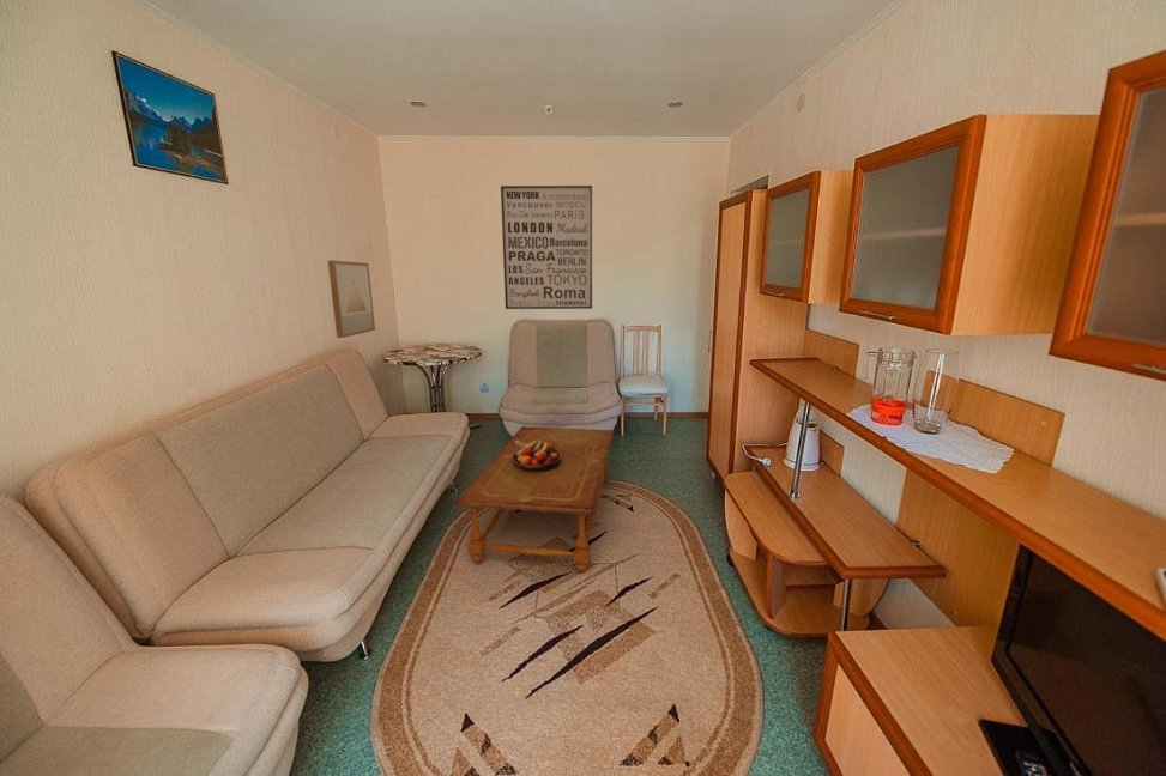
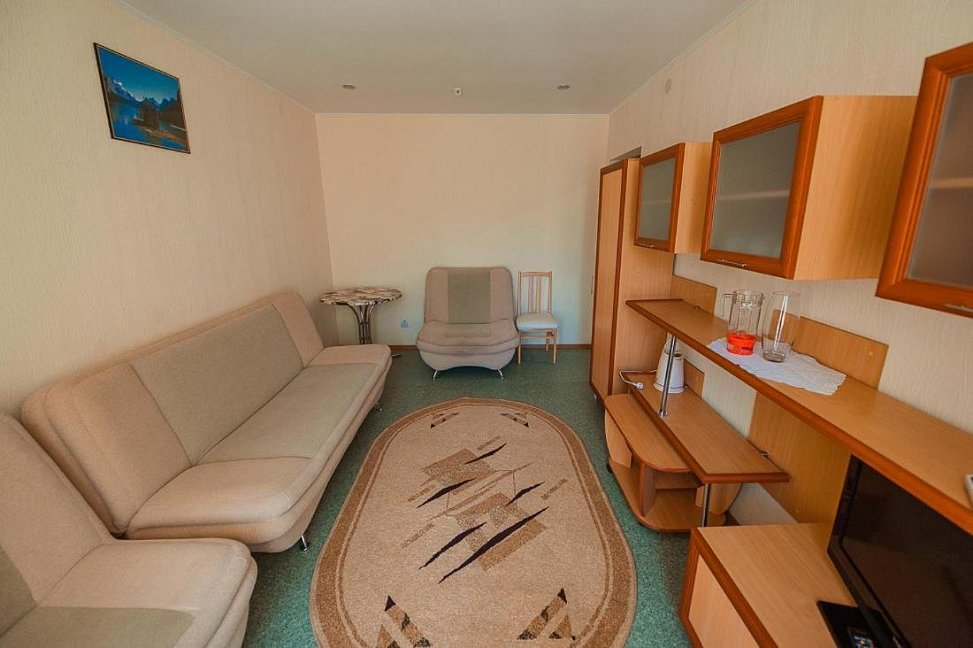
- coffee table [453,425,615,572]
- wall art [327,260,376,339]
- fruit bowl [512,439,562,472]
- wall art [500,184,593,310]
